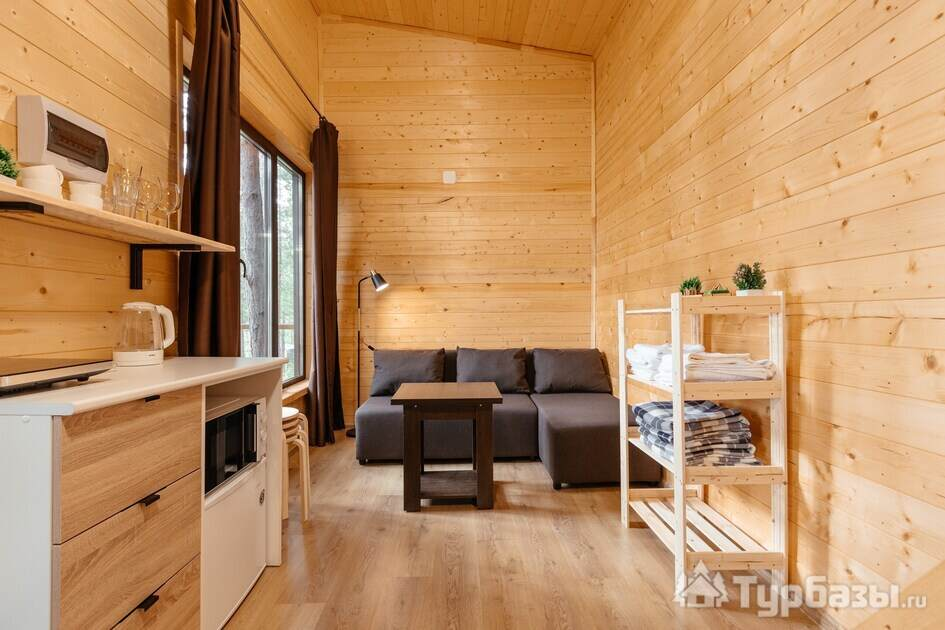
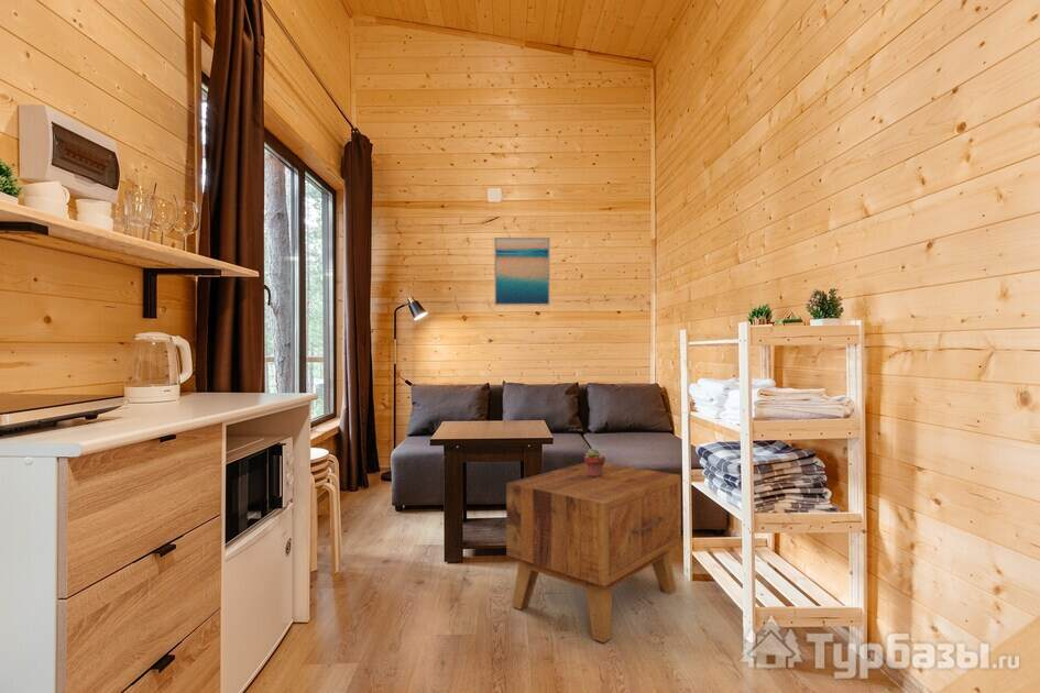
+ potted succulent [583,447,606,477]
+ side table [505,462,682,645]
+ wall art [493,237,551,307]
